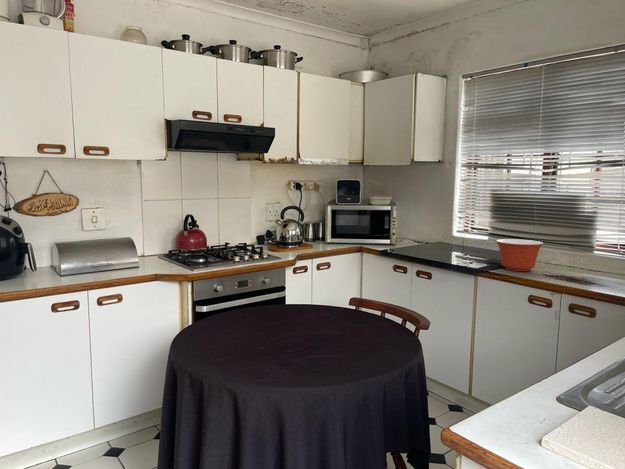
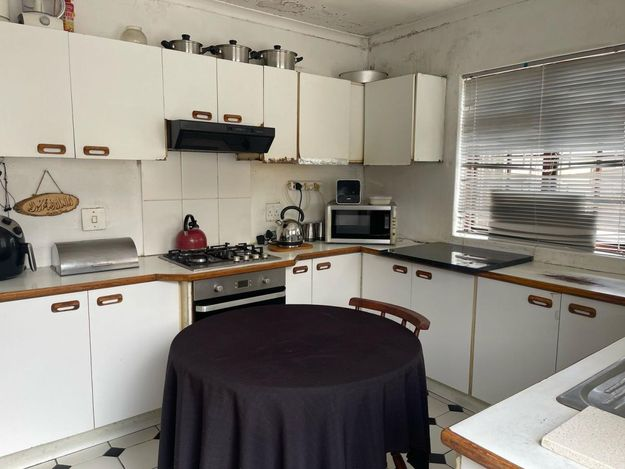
- mixing bowl [495,238,545,272]
